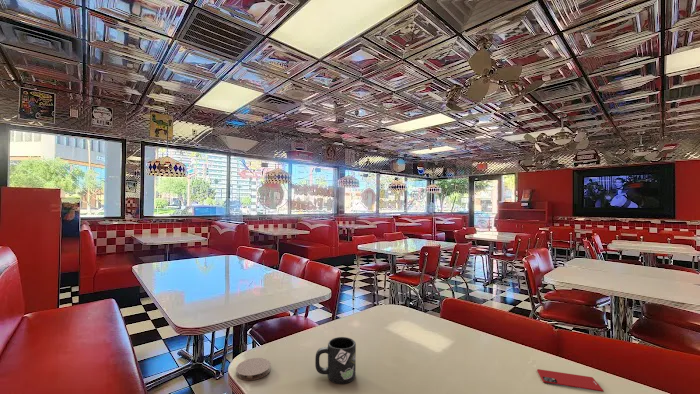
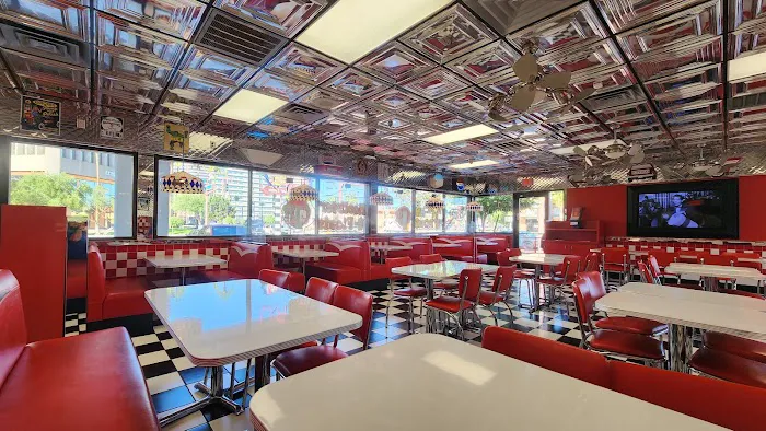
- mug [314,336,357,385]
- smartphone [536,368,605,393]
- coaster [235,357,272,381]
